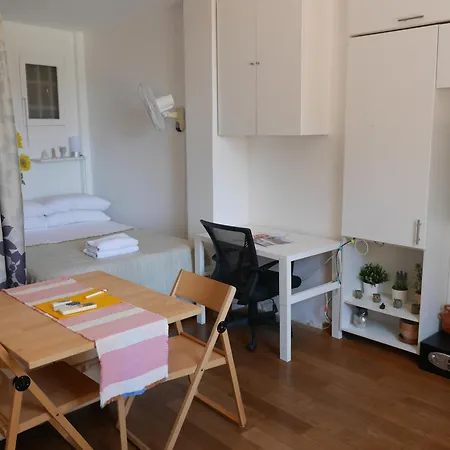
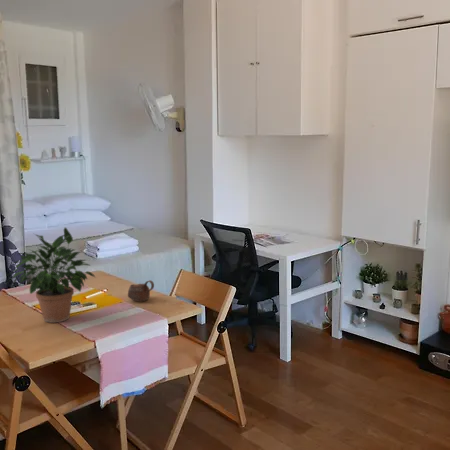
+ potted plant [5,227,97,324]
+ cup [127,279,155,302]
